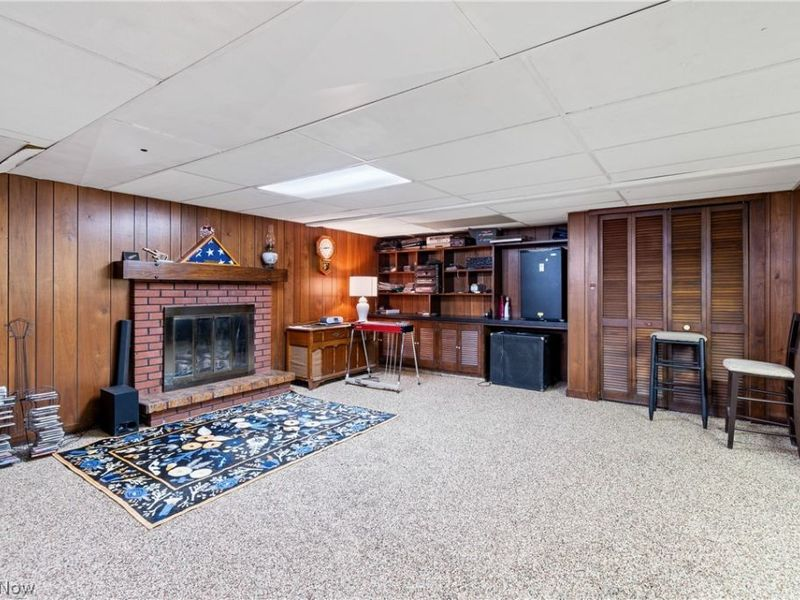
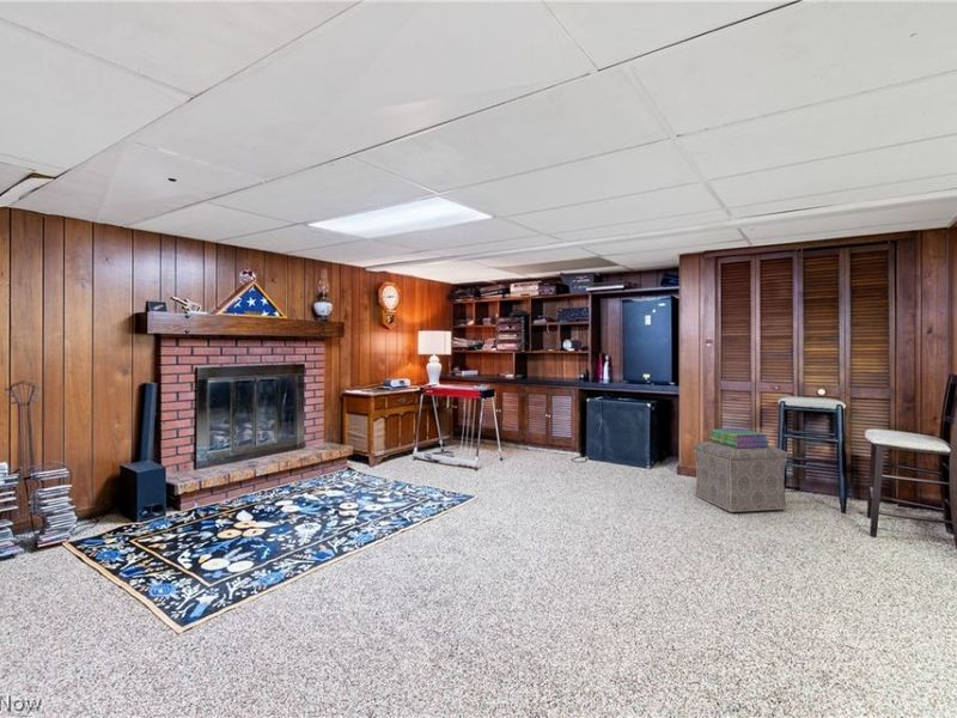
+ ottoman [693,440,790,513]
+ stack of books [708,427,770,448]
